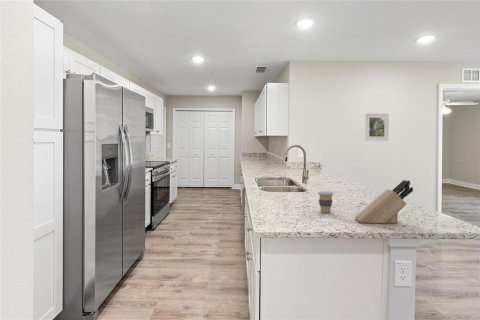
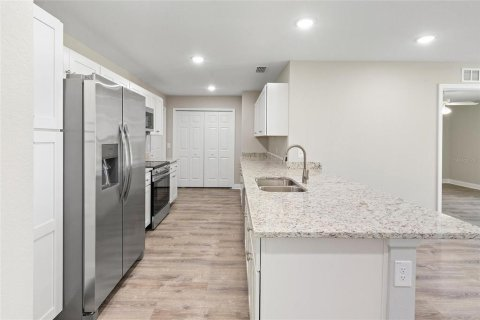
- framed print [364,112,390,142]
- knife block [354,179,414,224]
- coffee cup [317,190,335,214]
